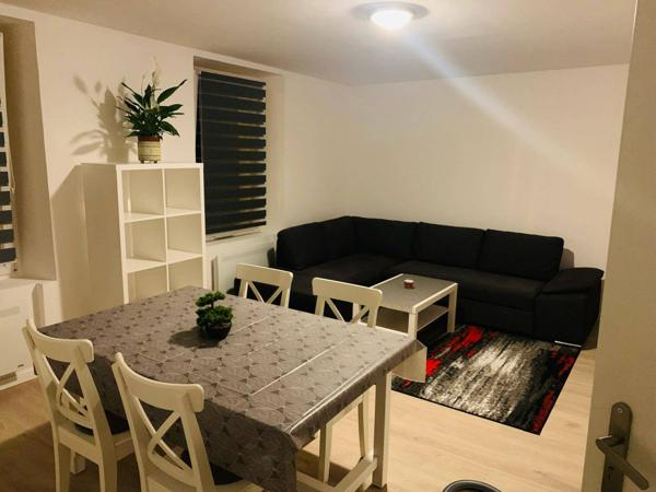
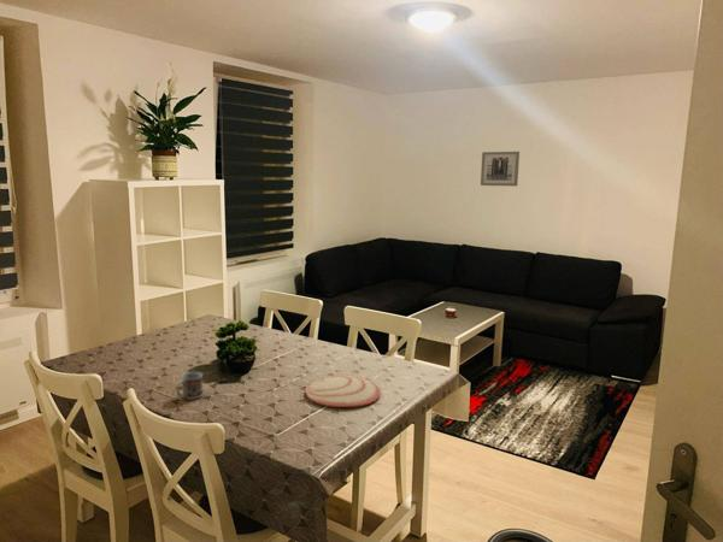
+ wall art [480,151,521,188]
+ plate [304,373,381,408]
+ cup [175,371,204,401]
